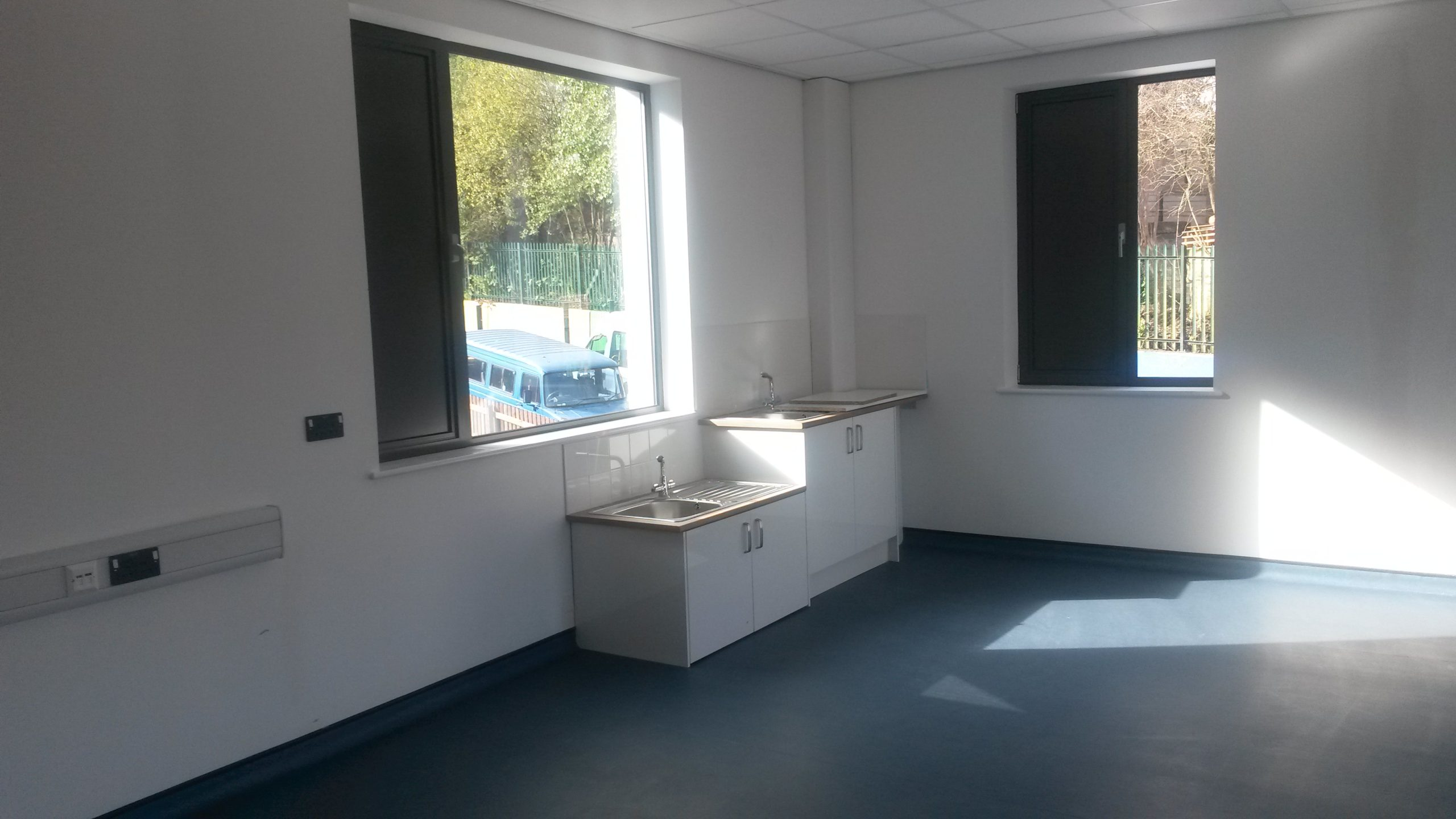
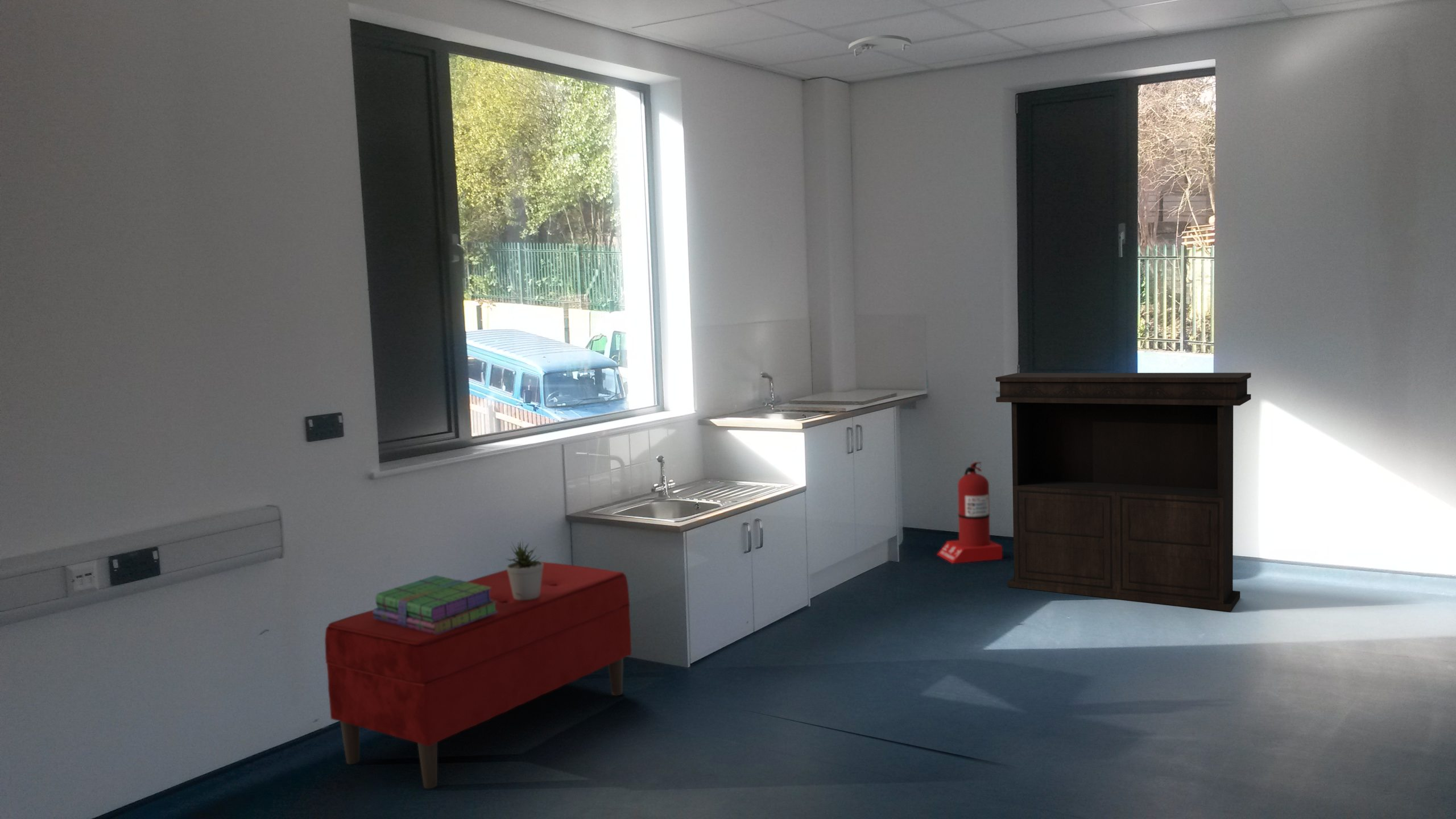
+ stack of books [373,574,498,635]
+ potted plant [505,539,543,601]
+ smoke detector [848,35,912,57]
+ bench [324,561,632,789]
+ console table [995,372,1252,612]
+ fire extinguisher [937,461,1003,564]
